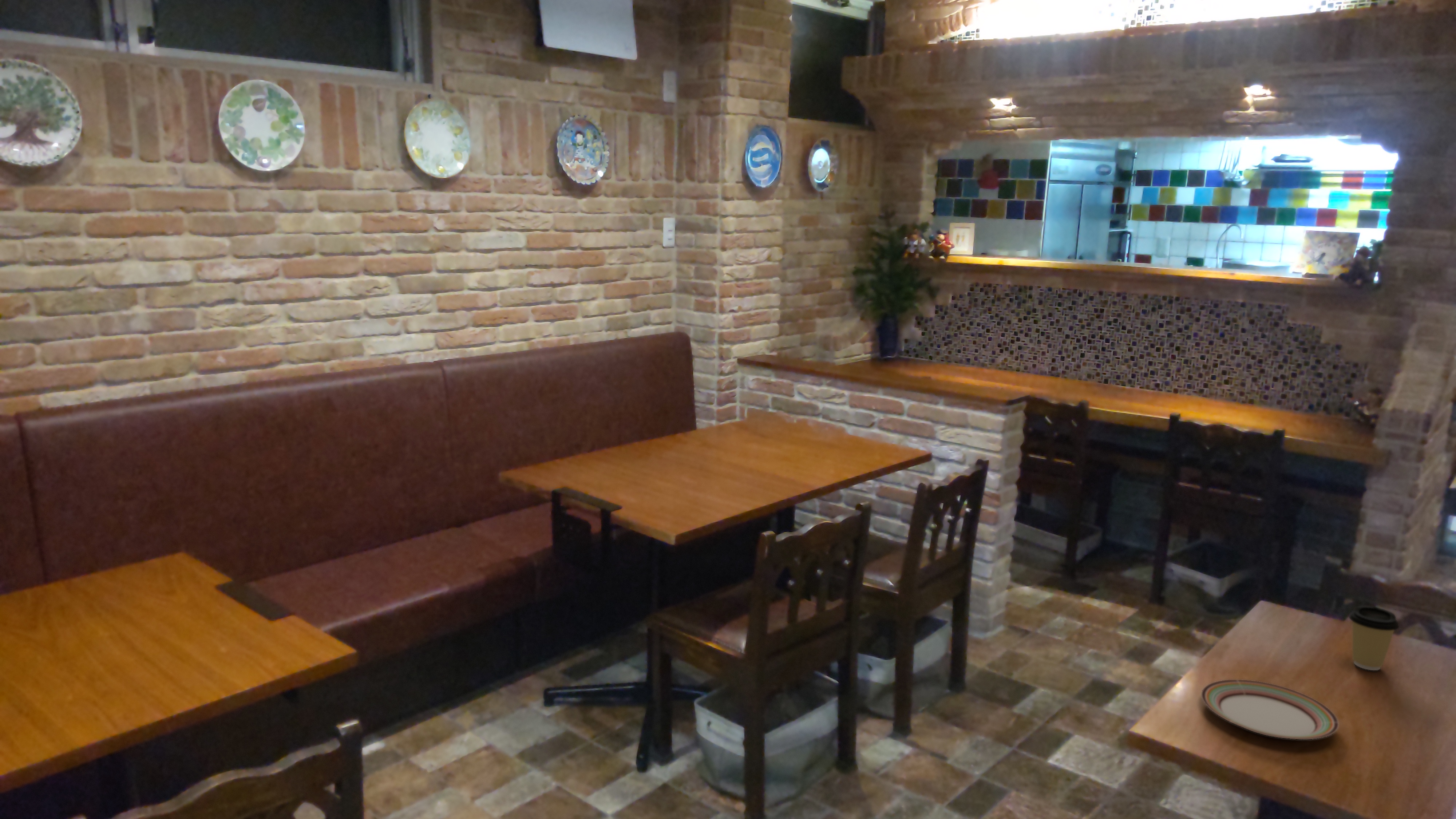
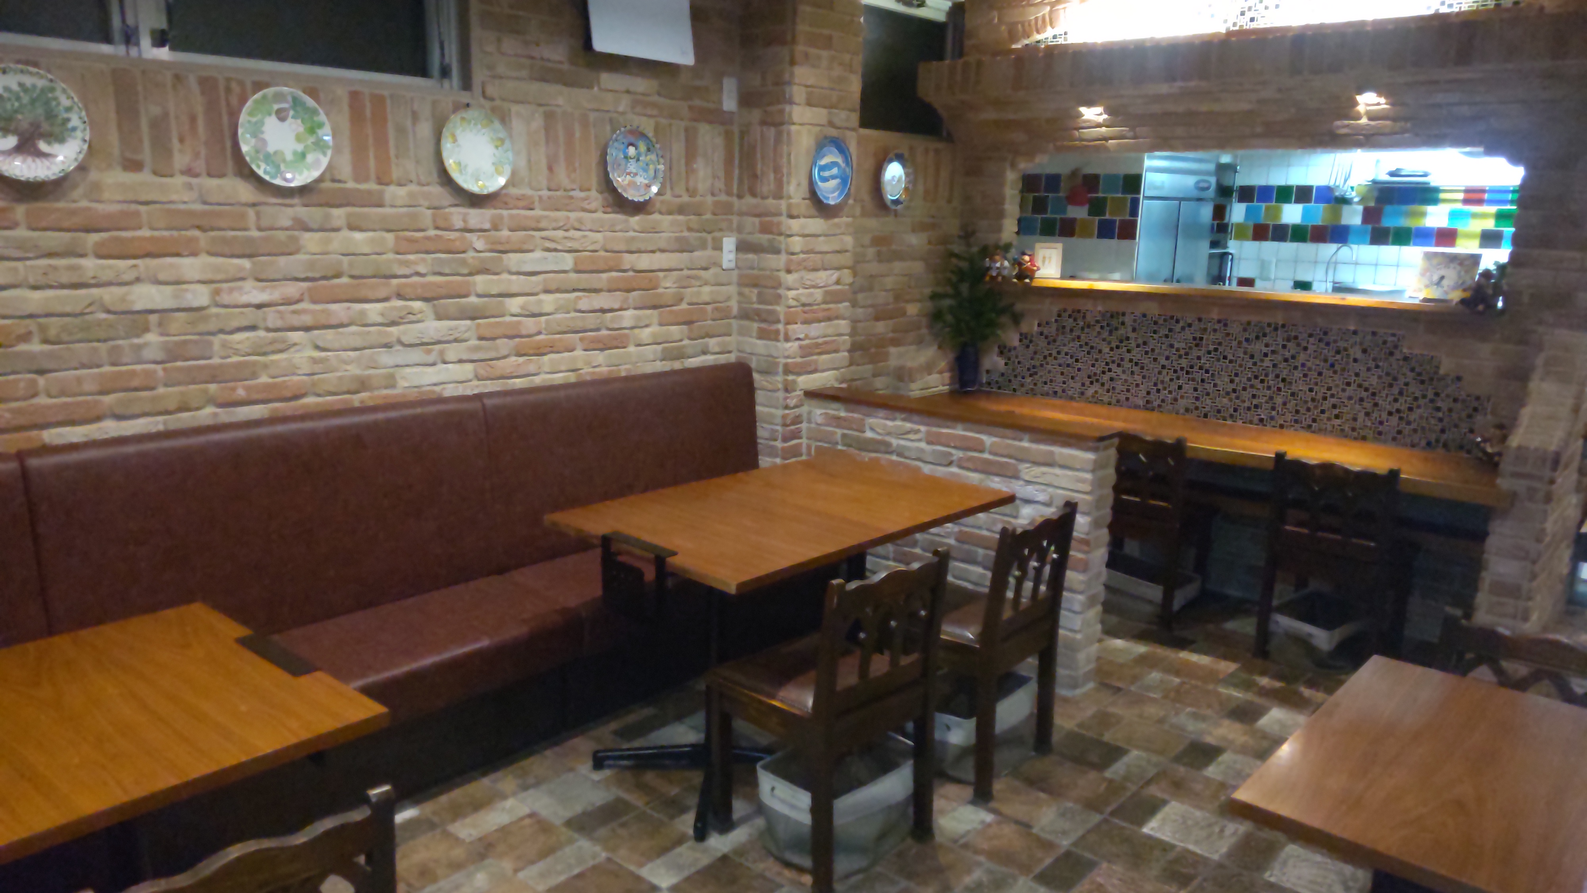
- coffee cup [1349,606,1400,671]
- plate [1201,679,1339,740]
